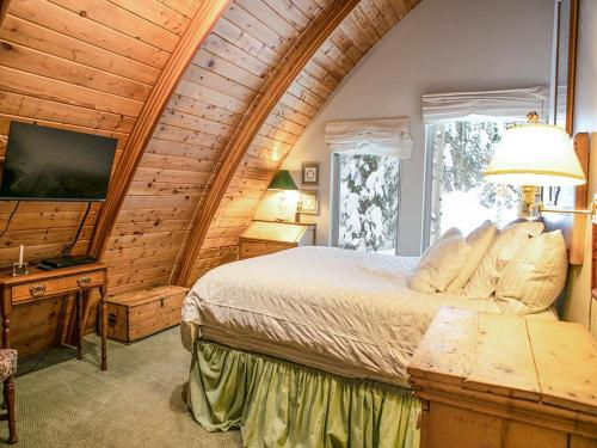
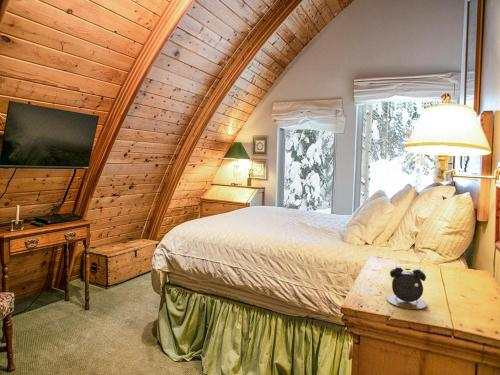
+ alarm clock [386,263,428,310]
